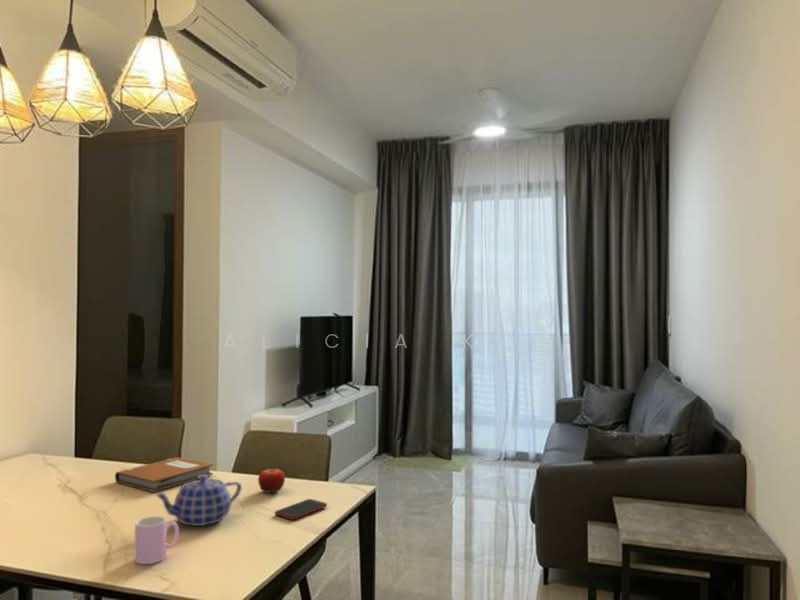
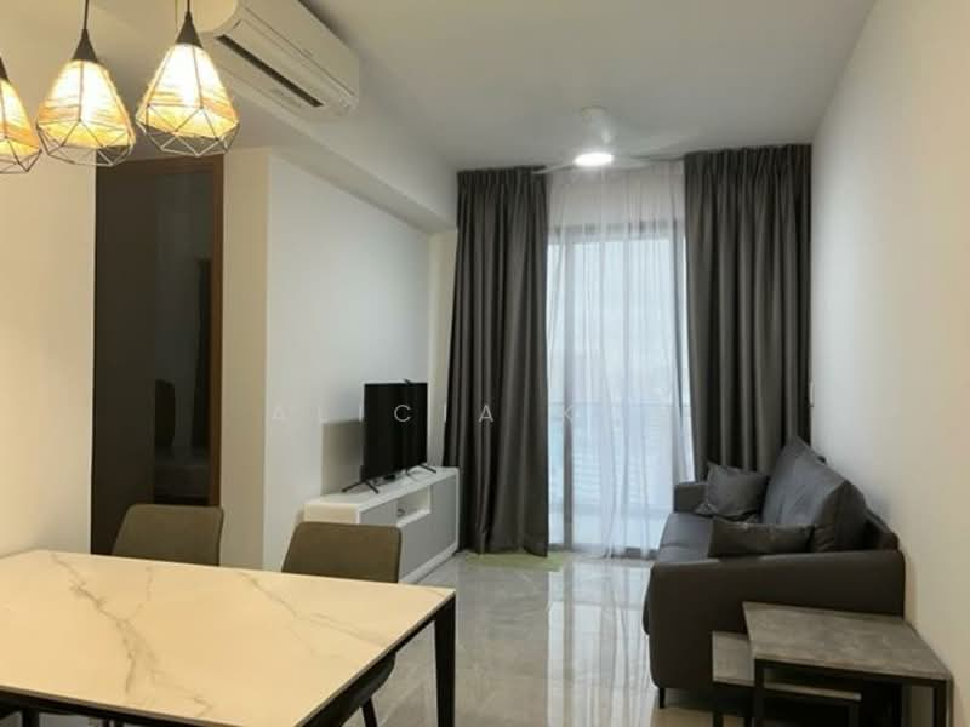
- cup [134,515,180,565]
- teapot [153,475,243,527]
- notebook [114,456,214,493]
- cell phone [274,498,328,521]
- fruit [257,466,286,494]
